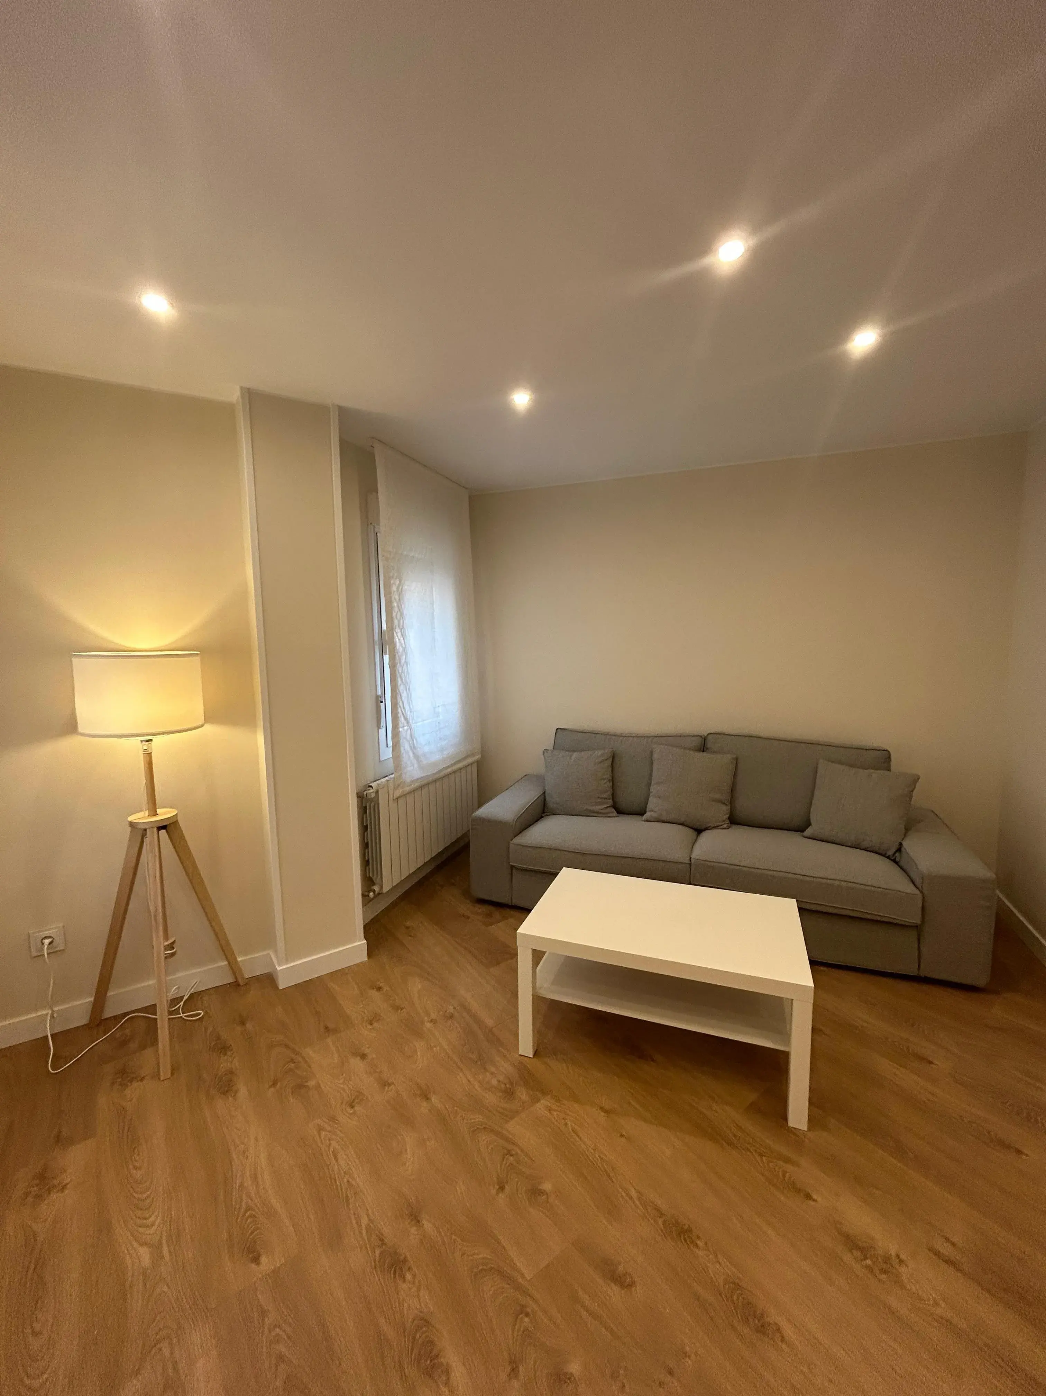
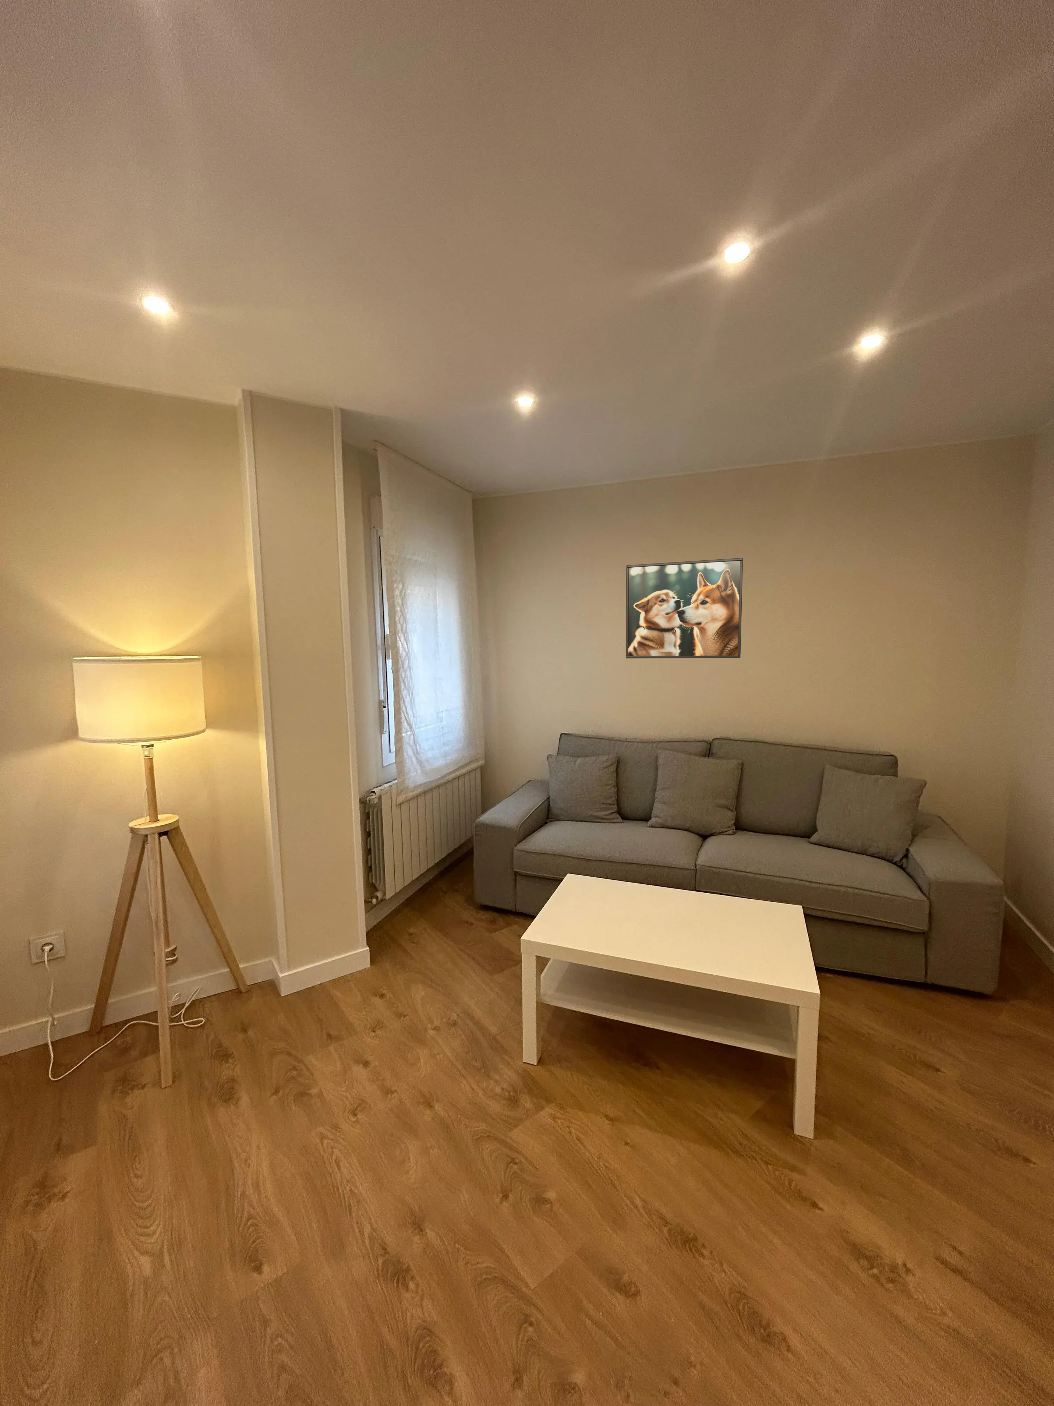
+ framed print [626,558,743,659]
